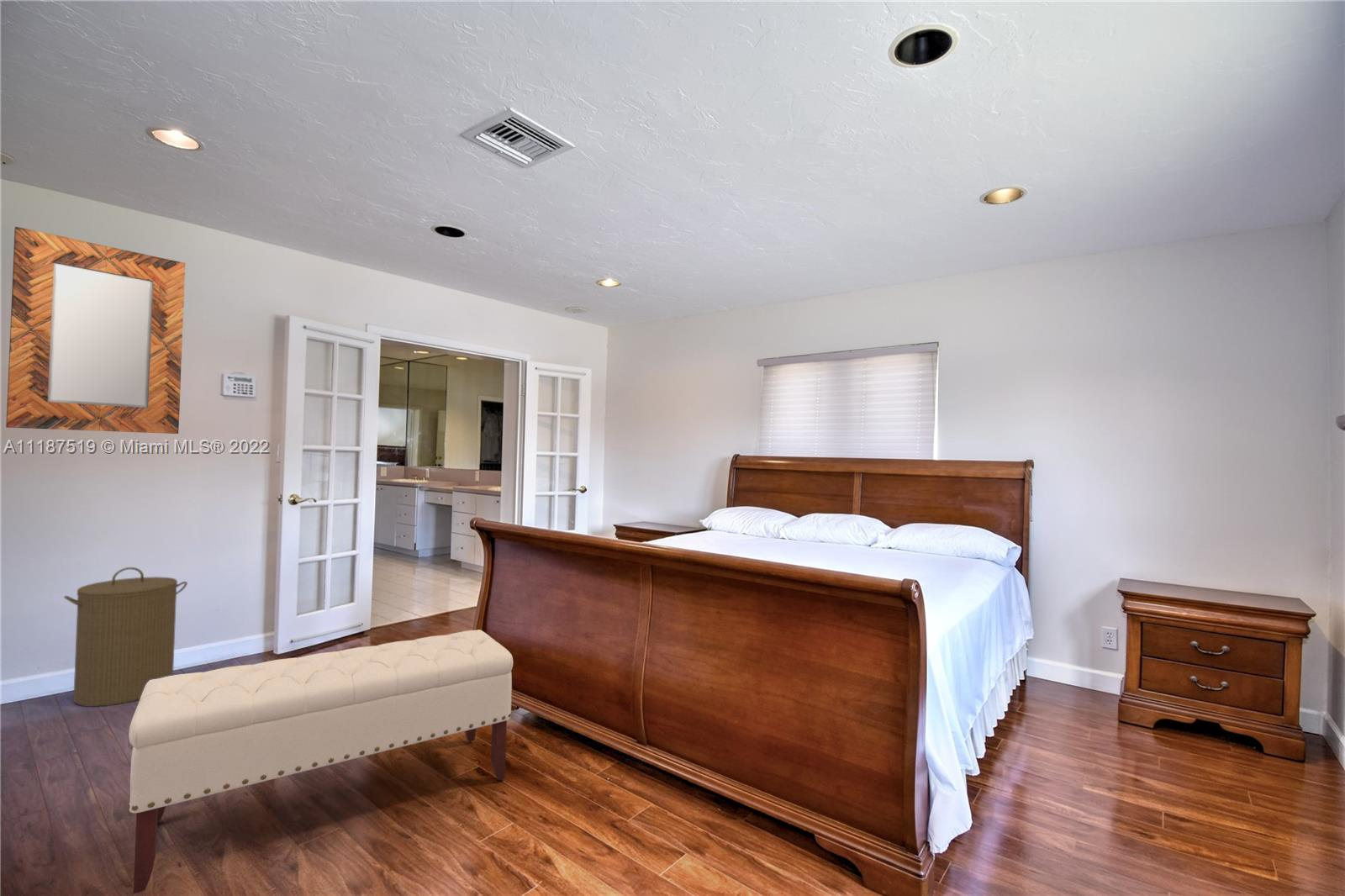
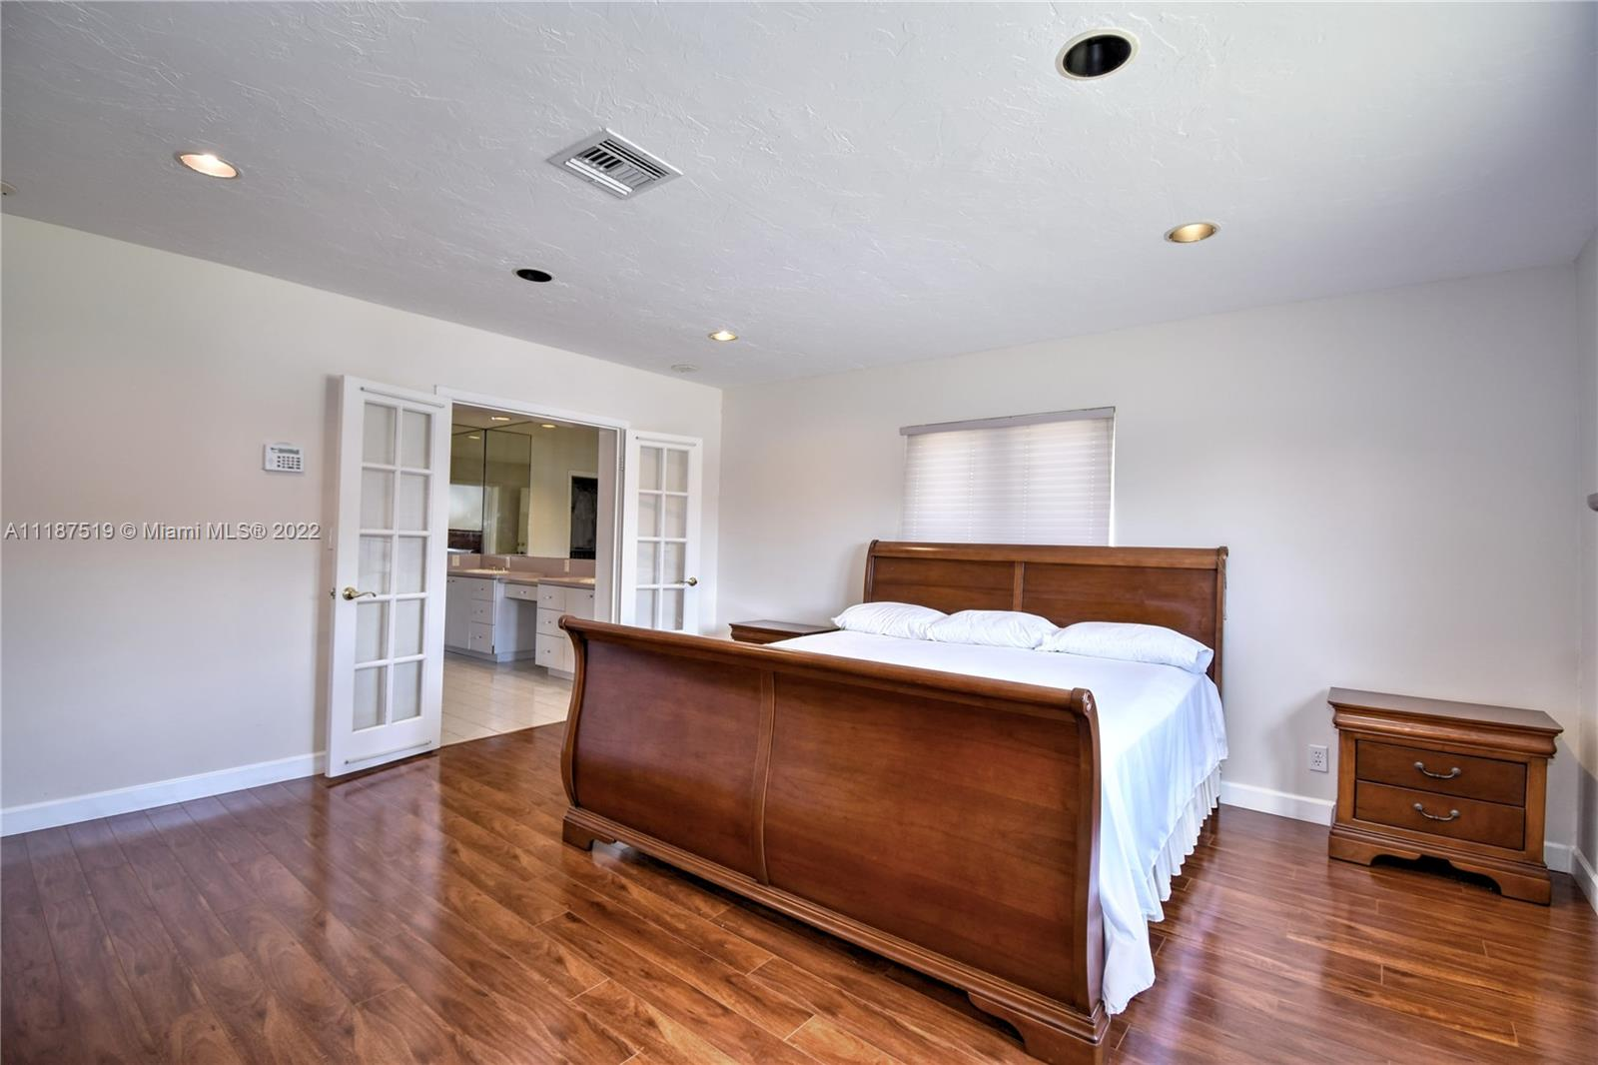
- home mirror [5,226,186,435]
- laundry hamper [63,567,188,708]
- bench [126,629,514,894]
